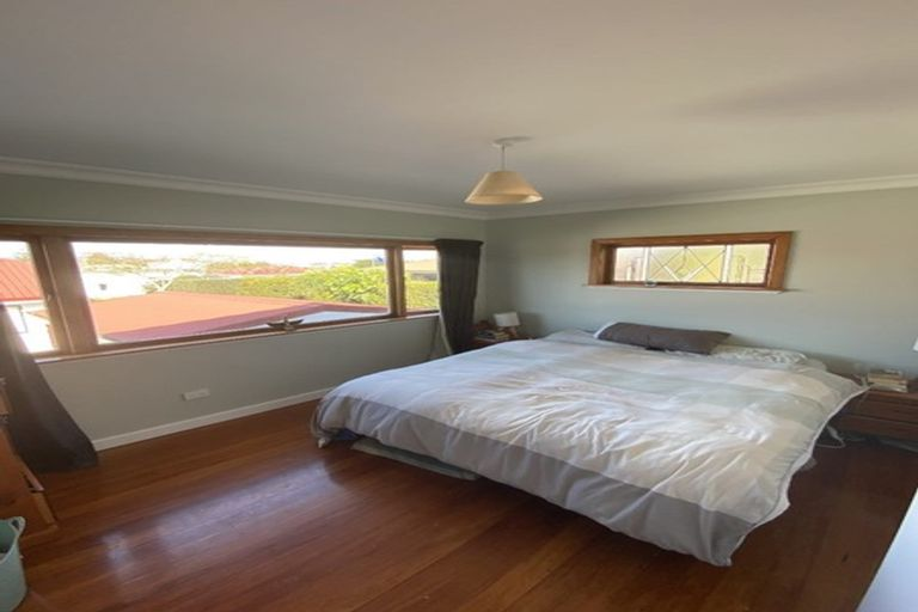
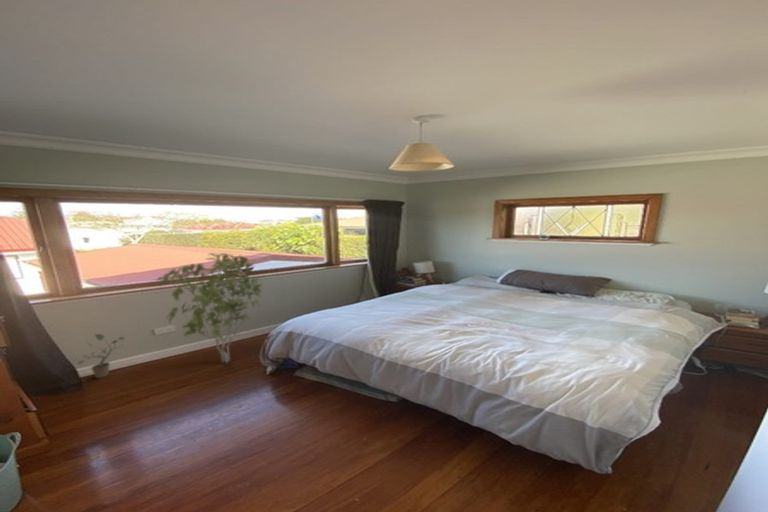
+ shrub [155,252,263,364]
+ potted plant [76,333,126,379]
